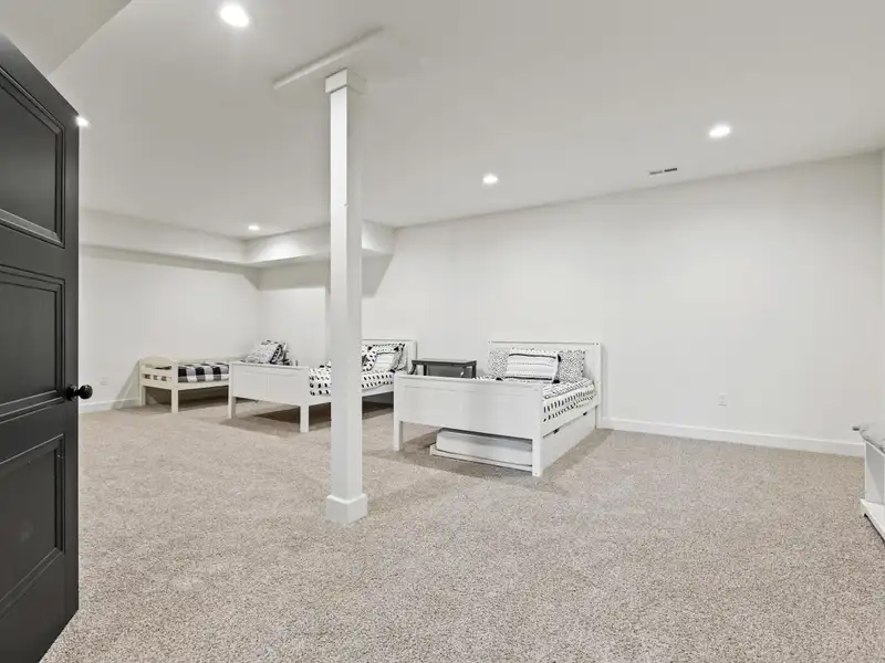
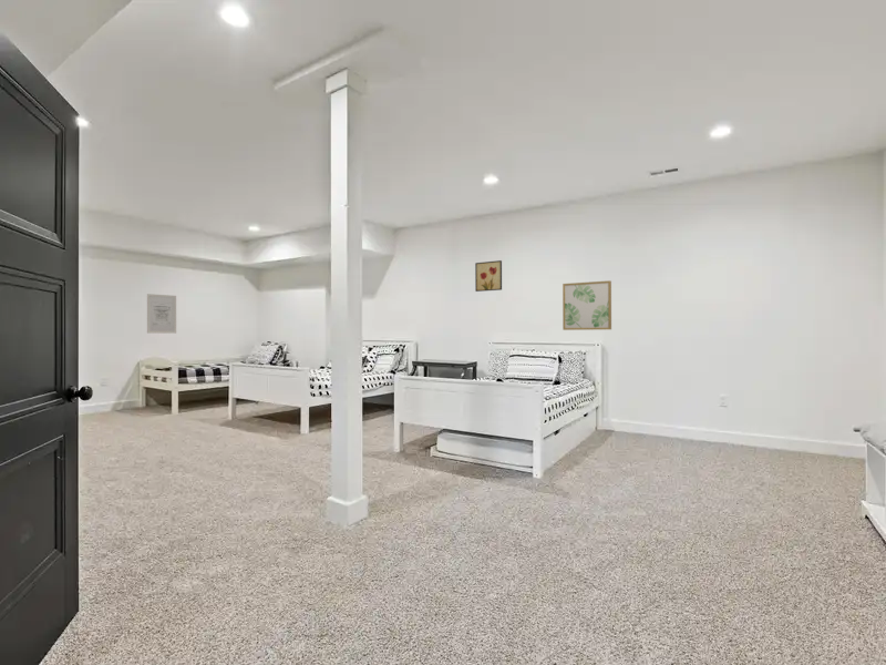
+ wall art [474,259,503,293]
+ wall art [562,279,612,331]
+ wall art [146,293,177,335]
